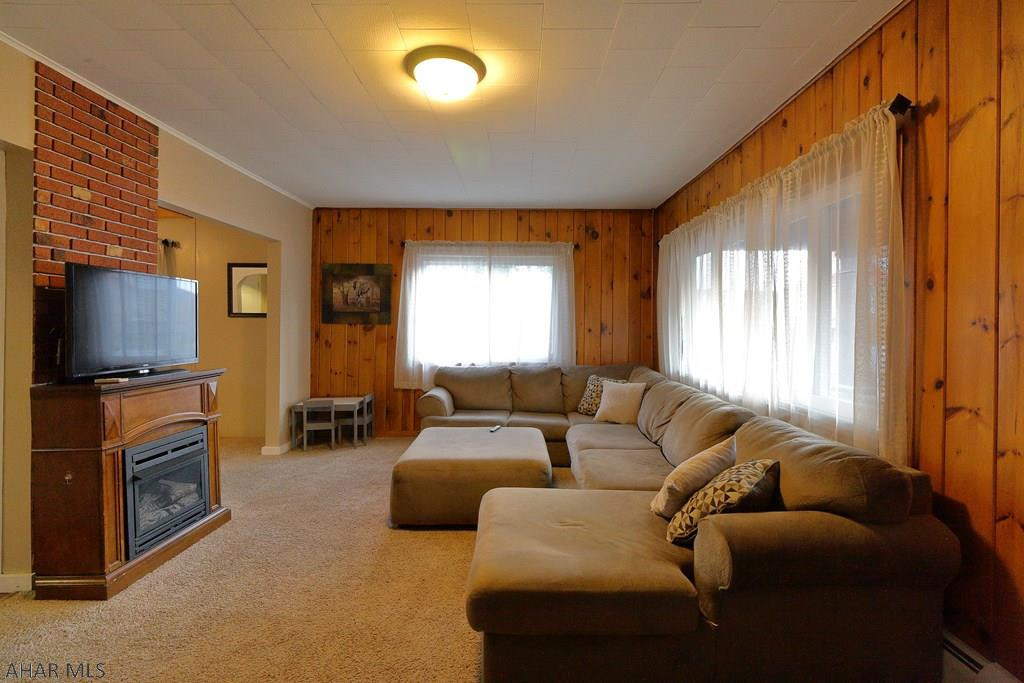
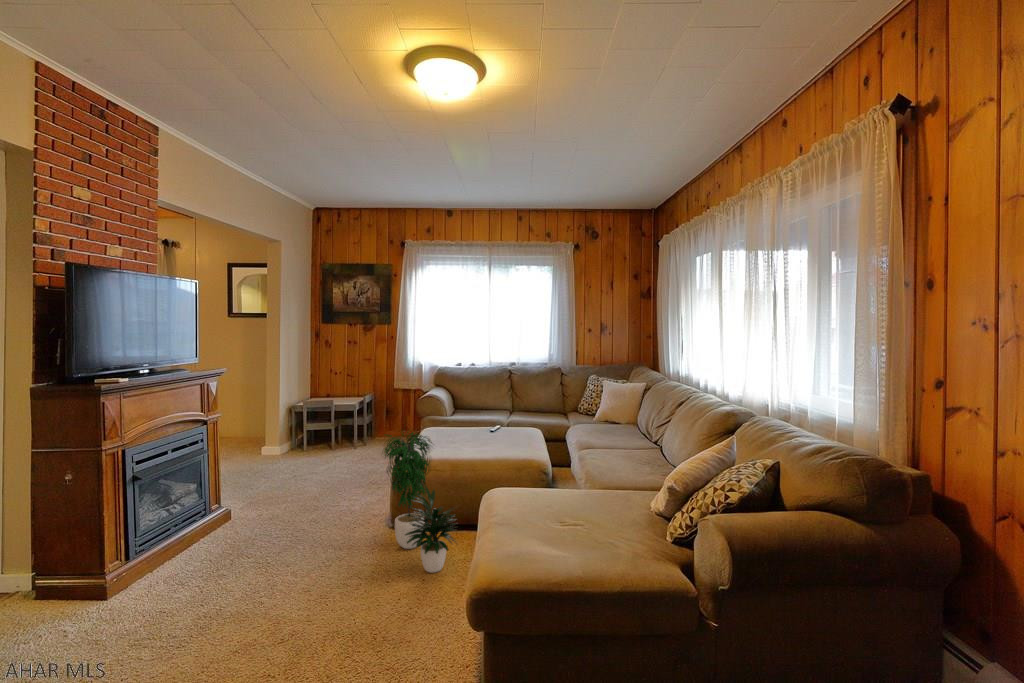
+ potted plant [381,423,459,574]
